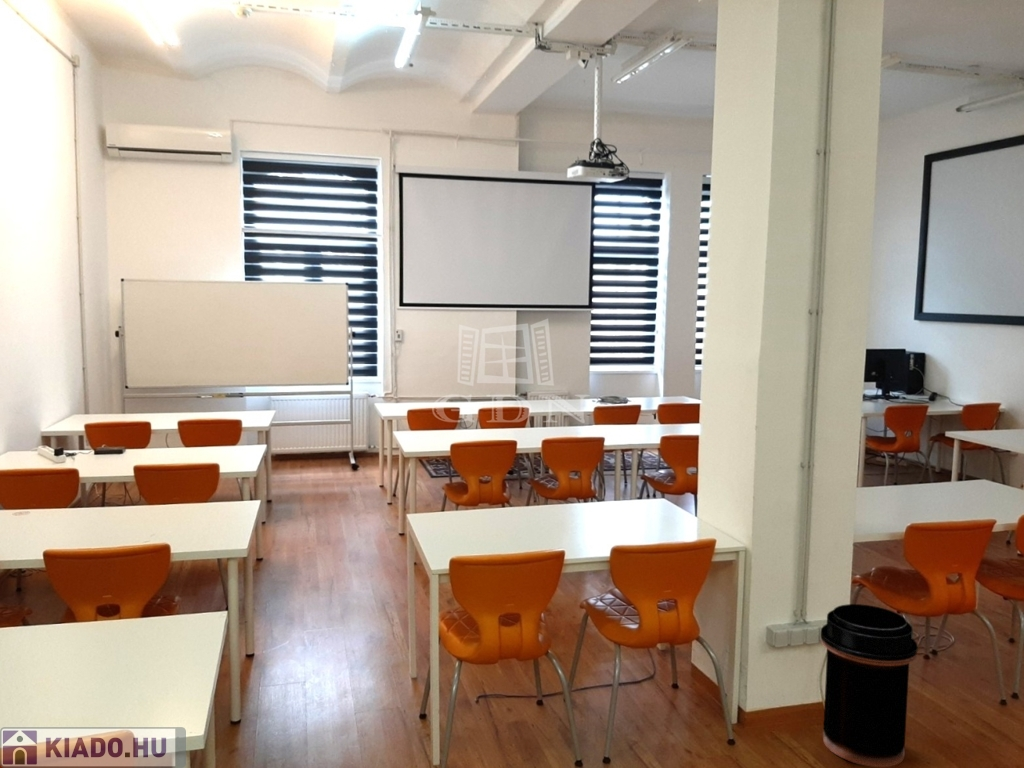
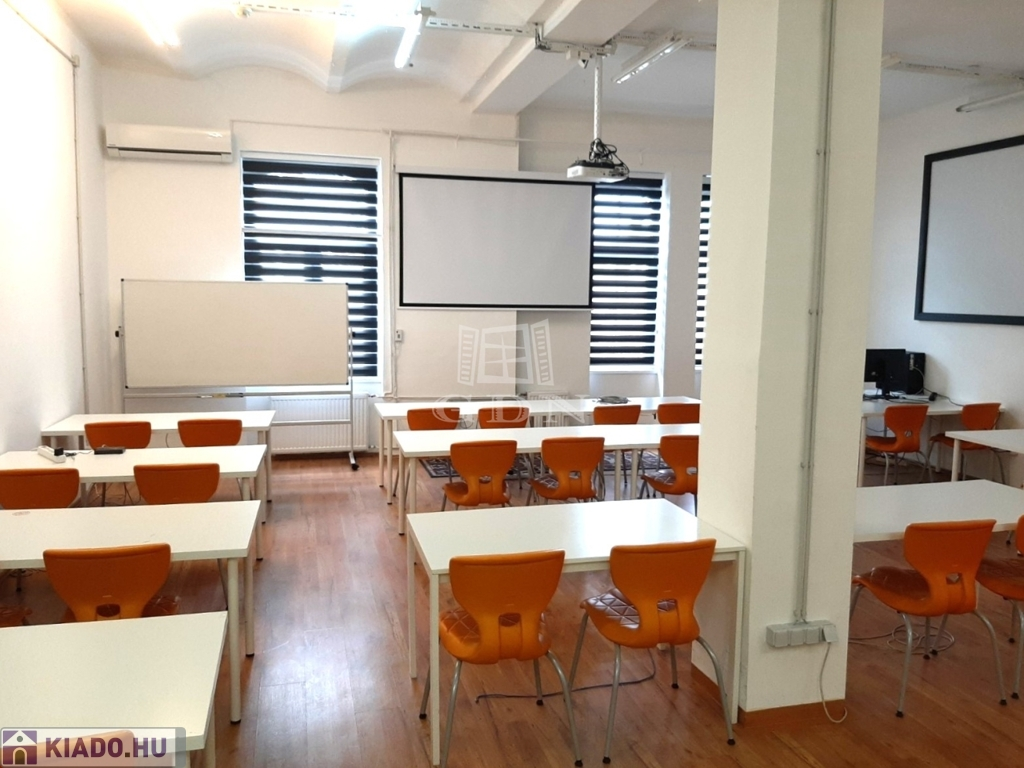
- trash can [820,603,919,768]
